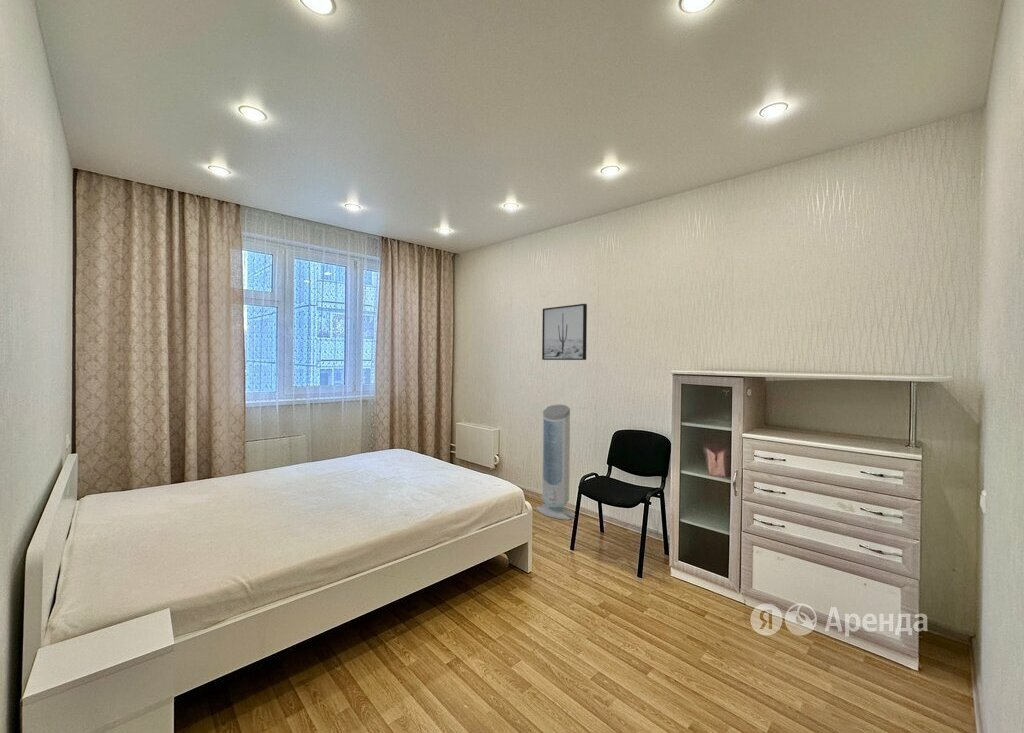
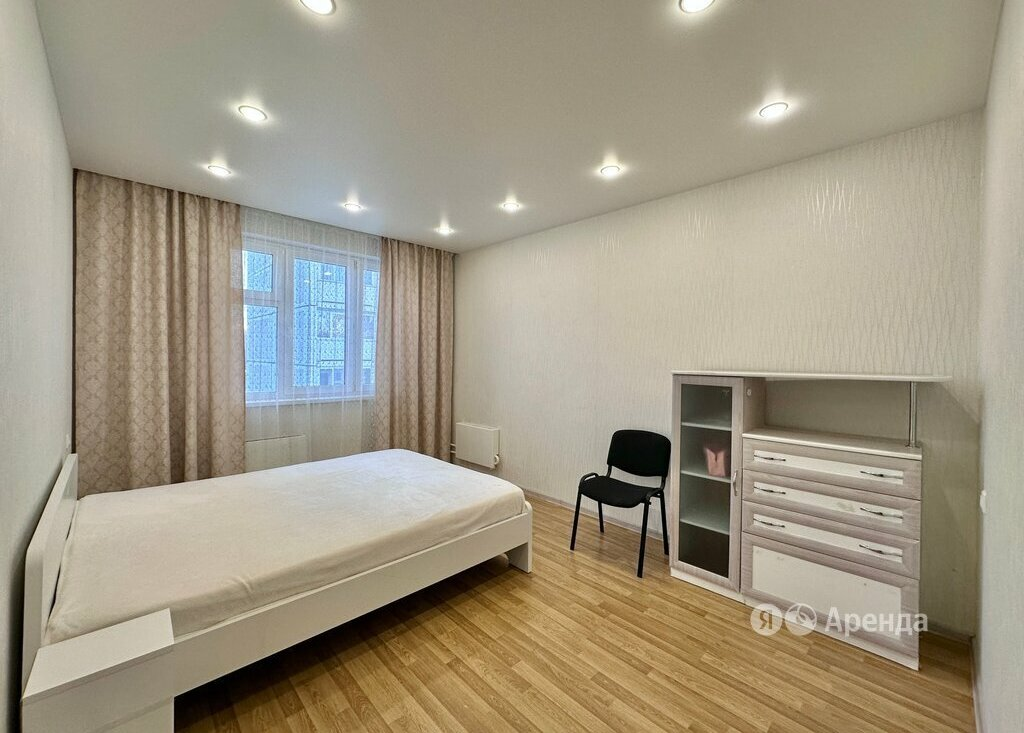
- wall art [541,303,588,361]
- air purifier [535,404,575,521]
